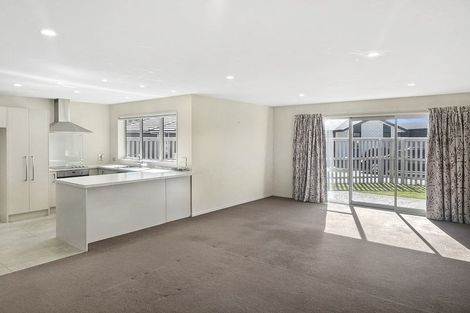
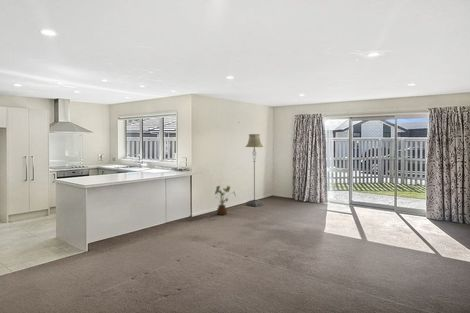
+ house plant [214,185,237,216]
+ floor lamp [245,133,264,207]
